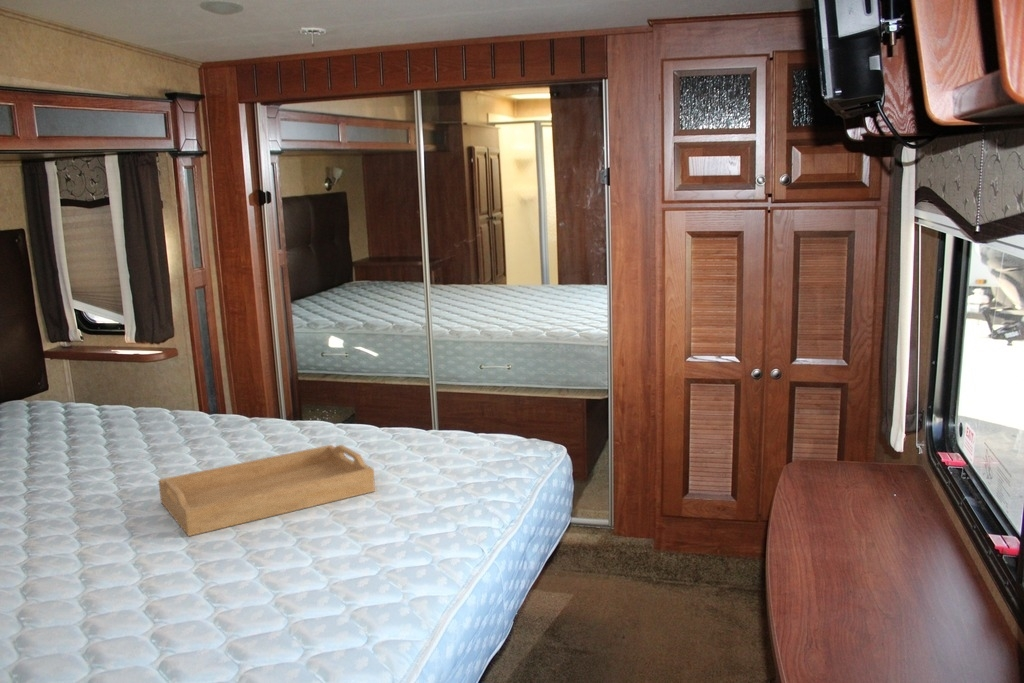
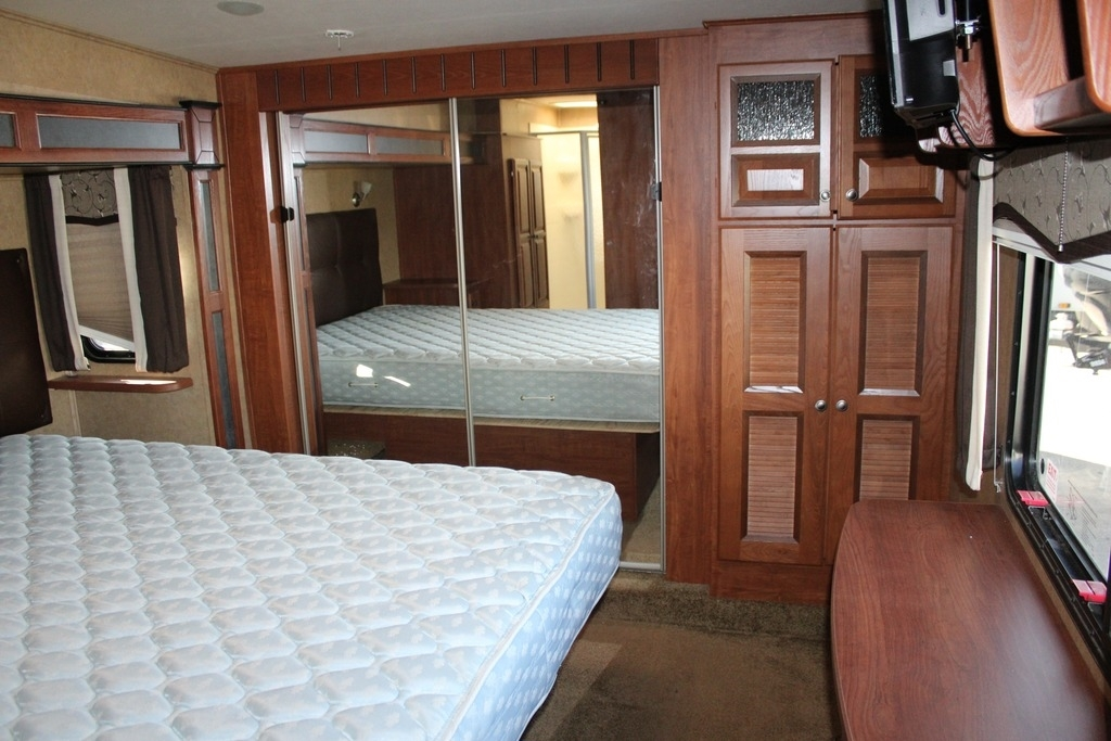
- serving tray [158,444,376,537]
